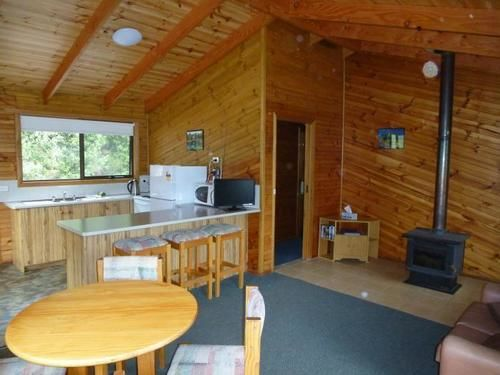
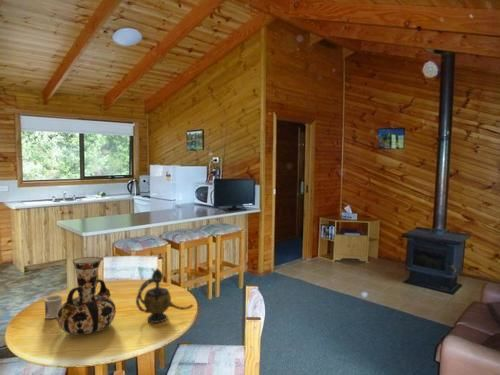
+ vase [56,256,117,335]
+ teapot [135,267,194,324]
+ cup [44,295,63,320]
